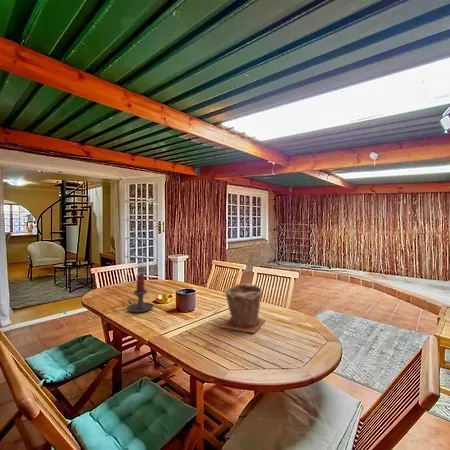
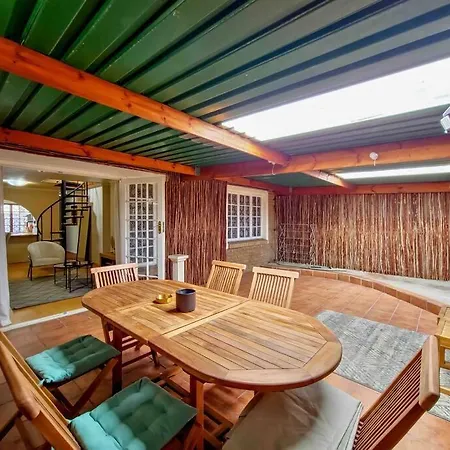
- candle holder [126,272,155,313]
- plant pot [220,282,266,334]
